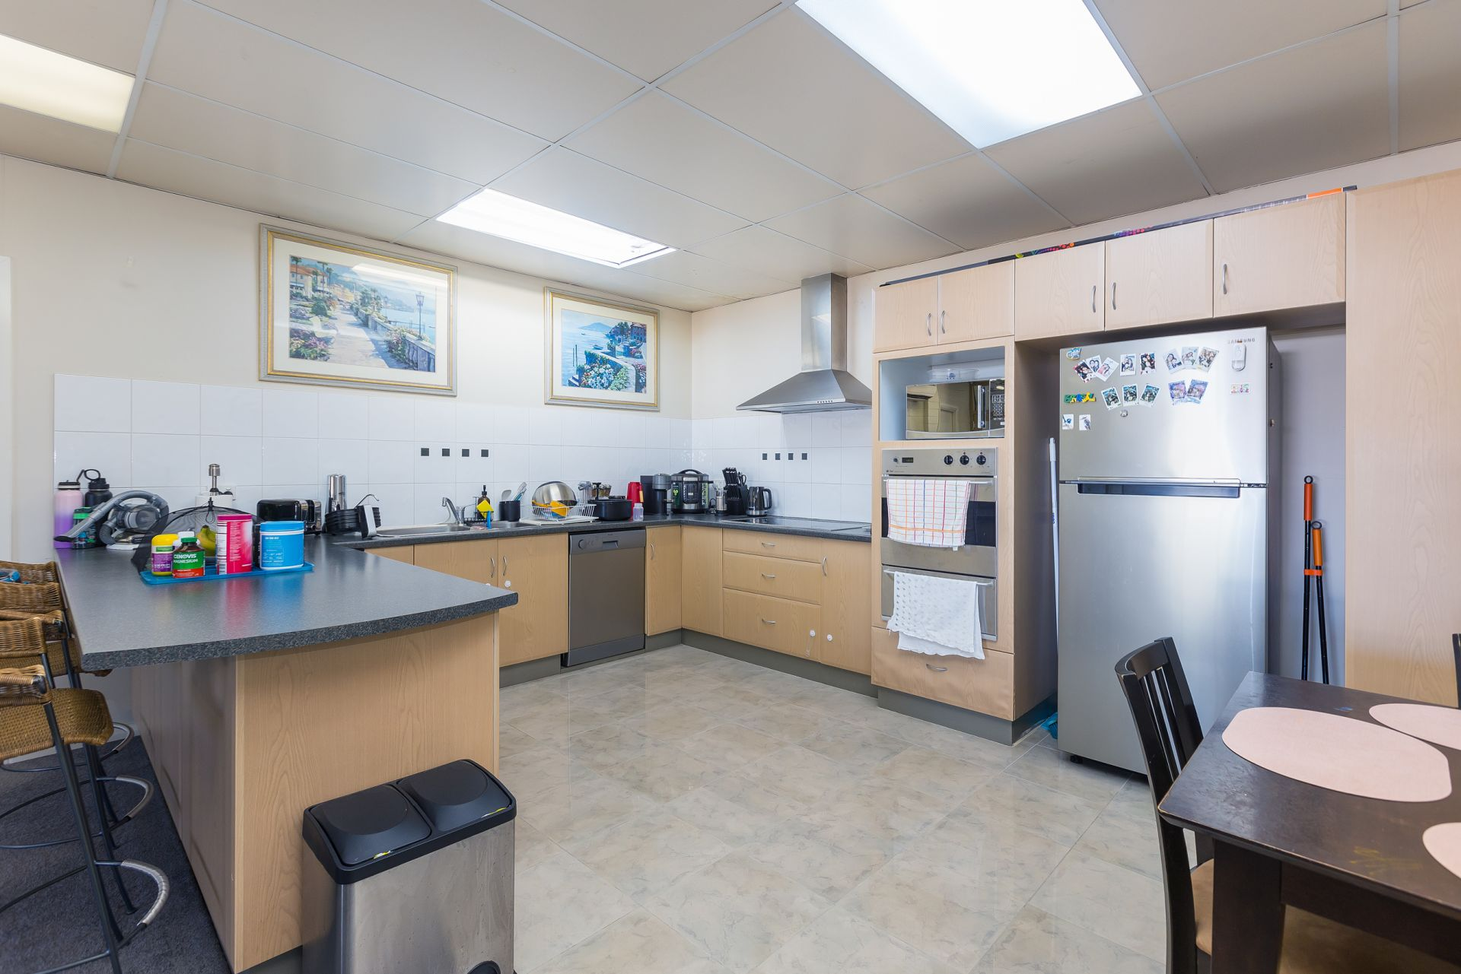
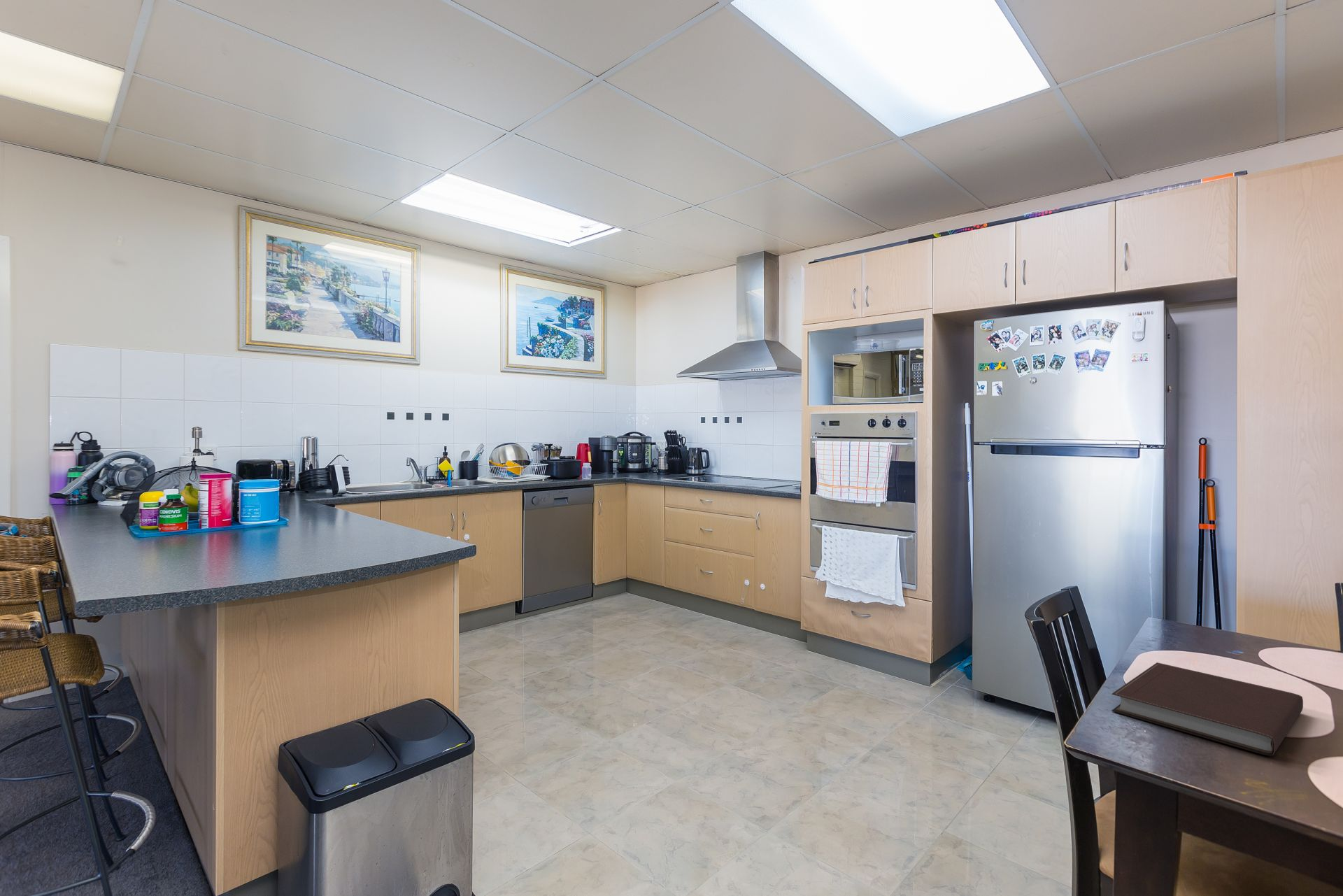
+ notebook [1111,662,1304,756]
